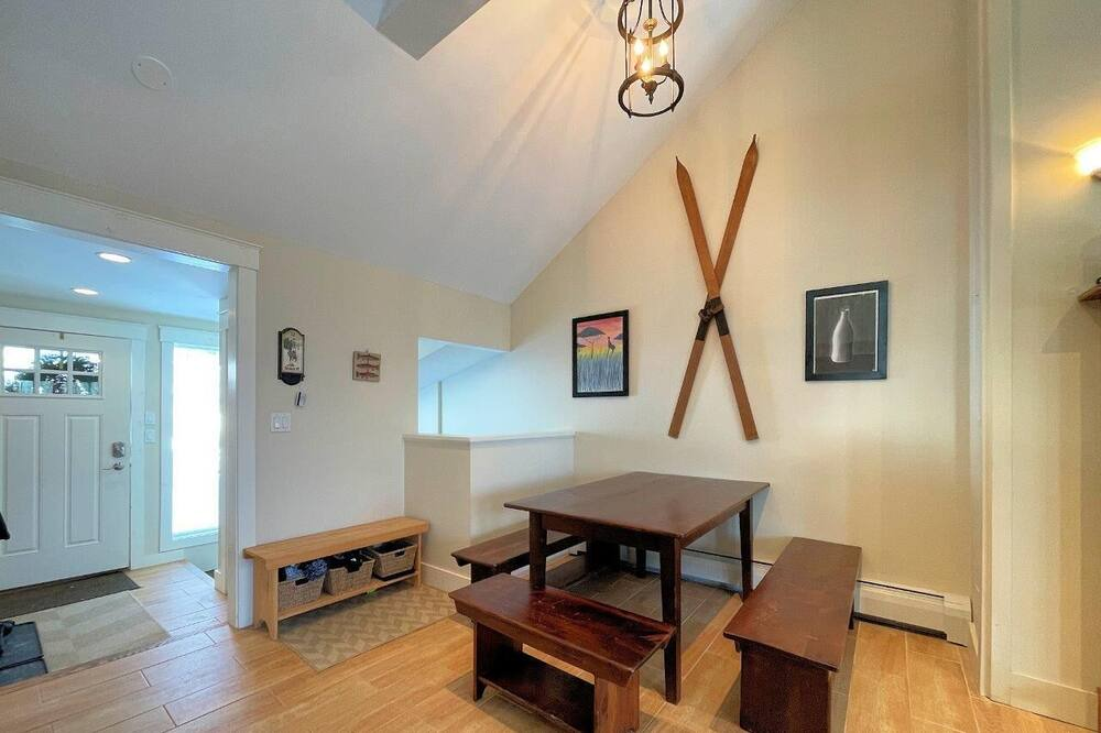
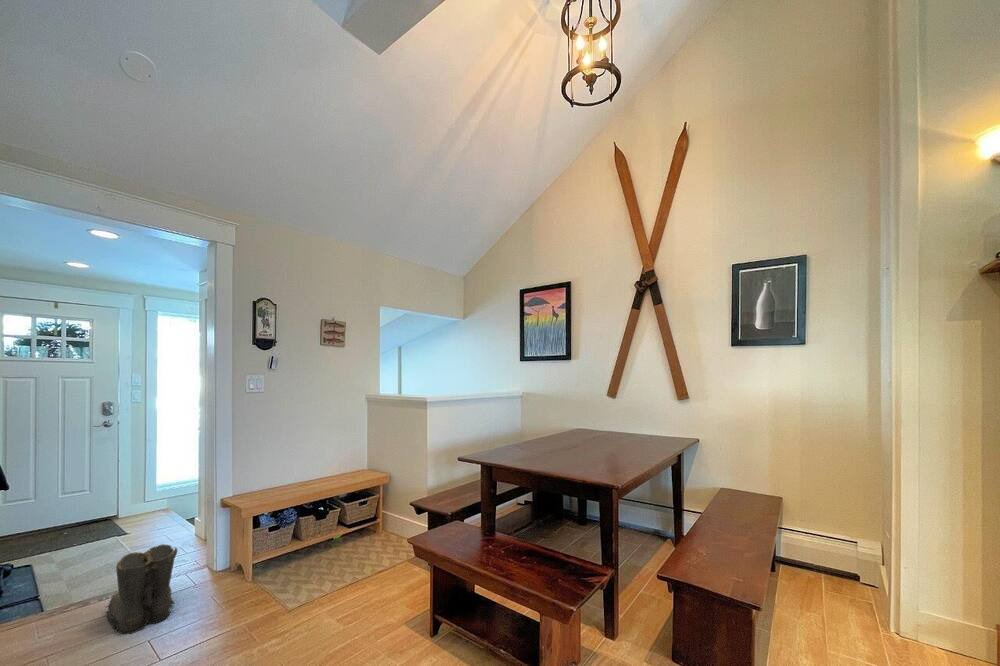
+ boots [105,543,178,637]
